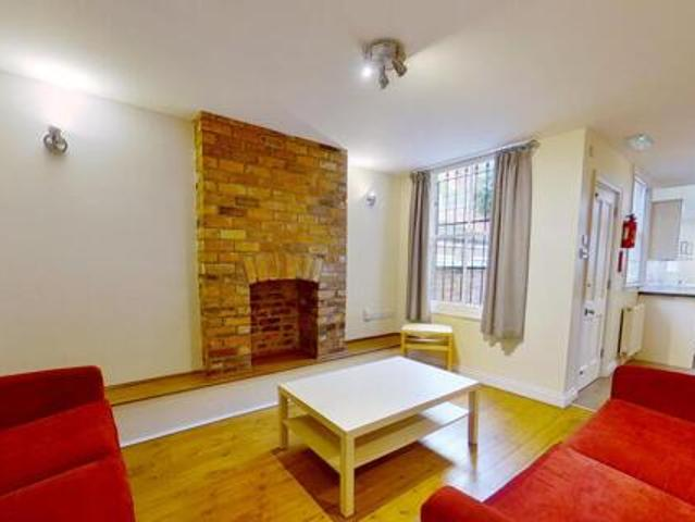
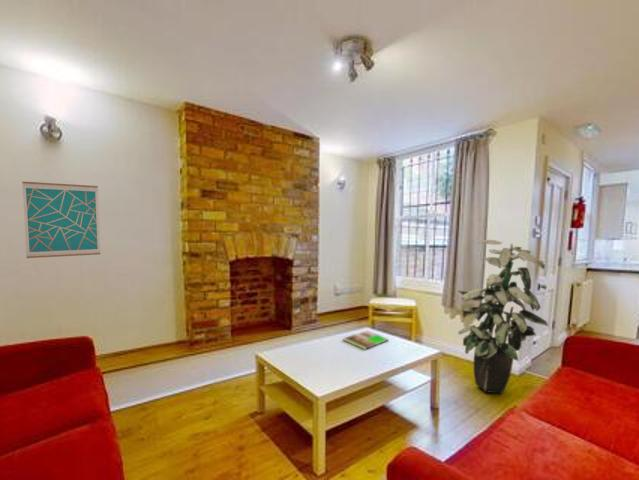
+ magazine [342,329,389,351]
+ wall art [21,181,101,259]
+ indoor plant [457,239,549,395]
